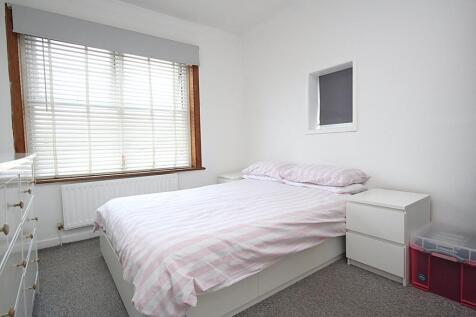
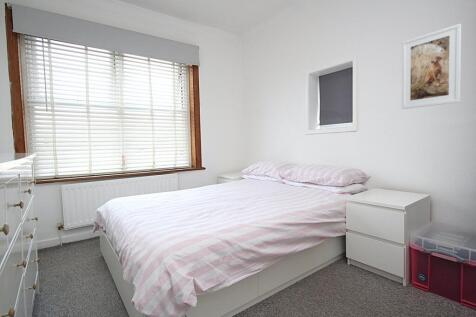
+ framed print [401,23,462,110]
